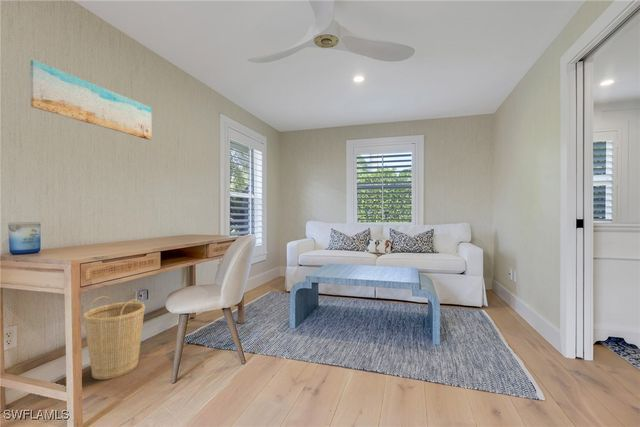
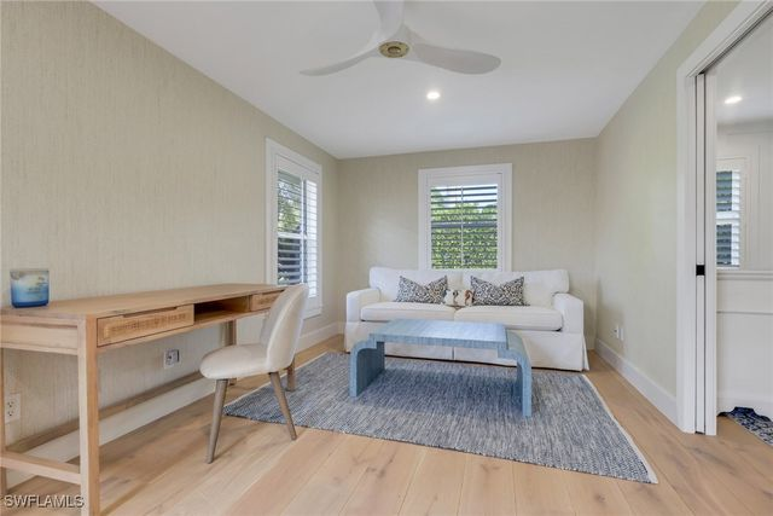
- basket [82,295,146,381]
- wall art [29,59,152,141]
